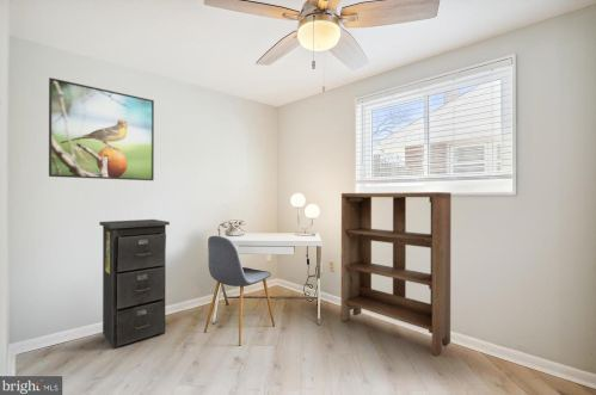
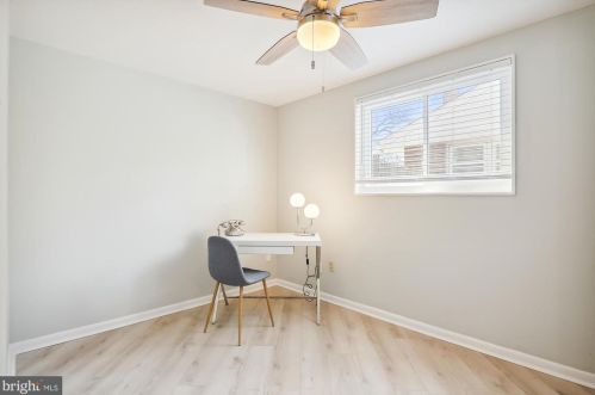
- bookshelf [340,191,453,357]
- filing cabinet [98,218,171,350]
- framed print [48,76,155,181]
